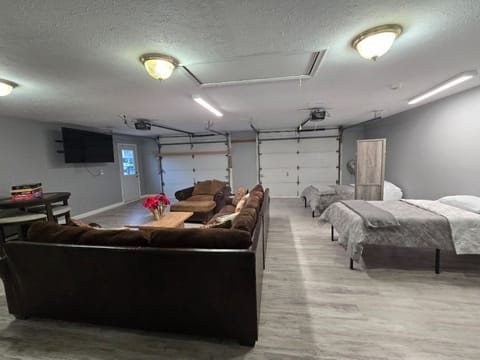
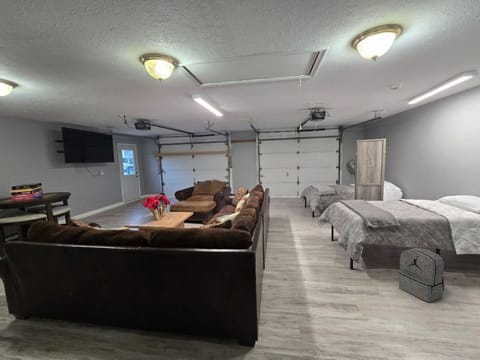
+ backpack [398,247,445,303]
